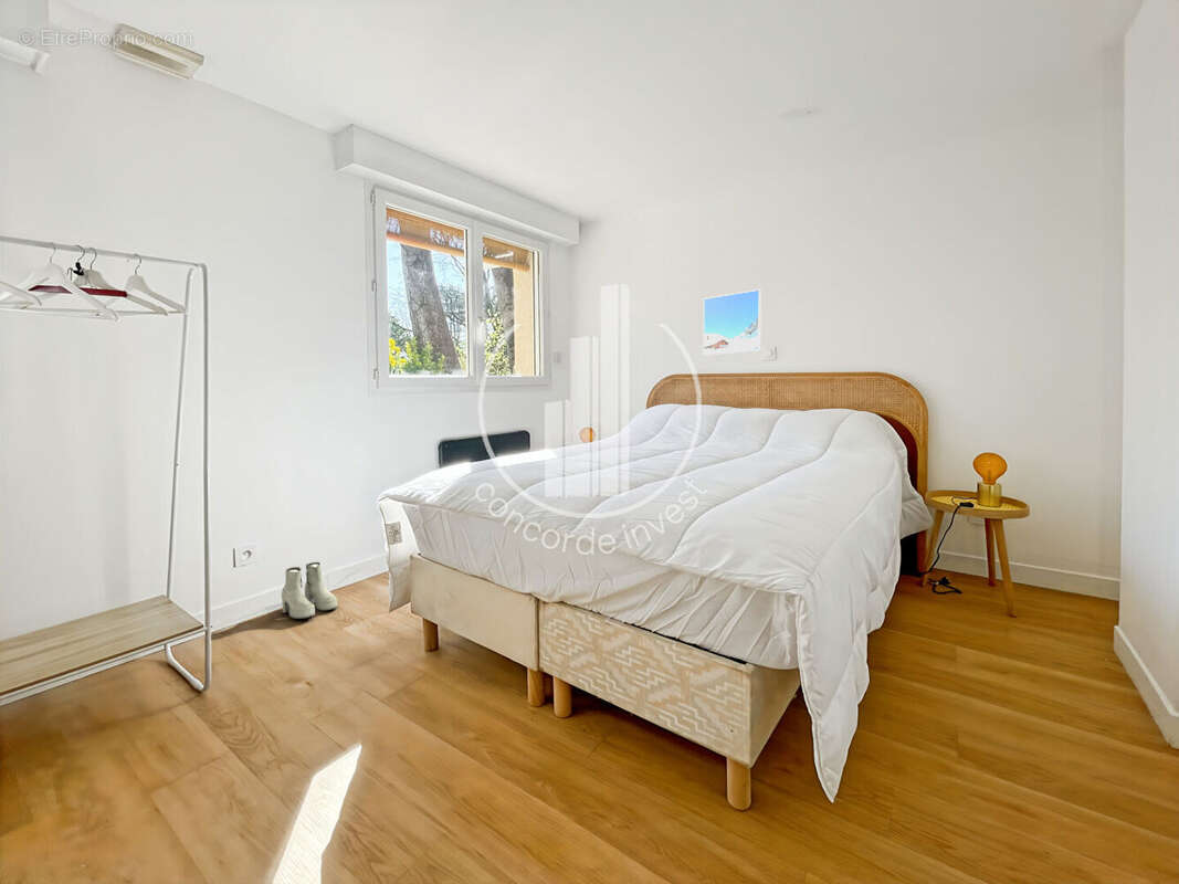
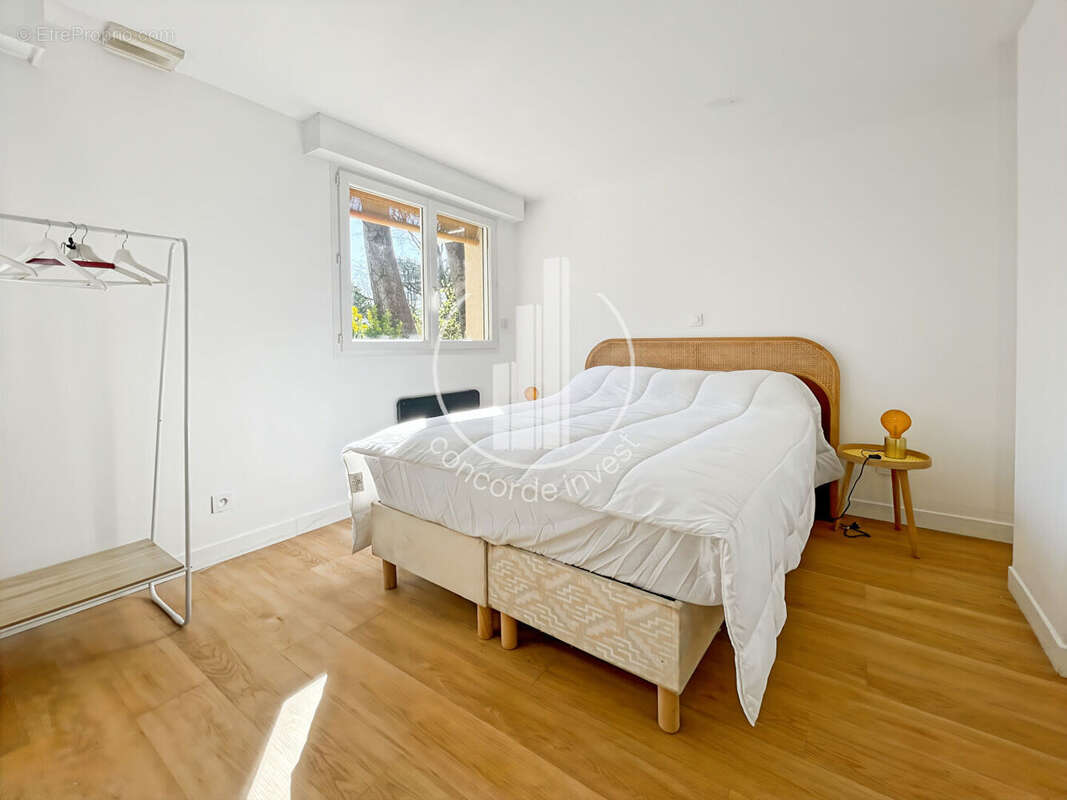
- boots [281,561,338,620]
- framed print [702,288,762,357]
